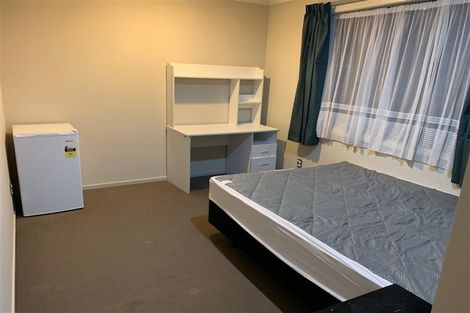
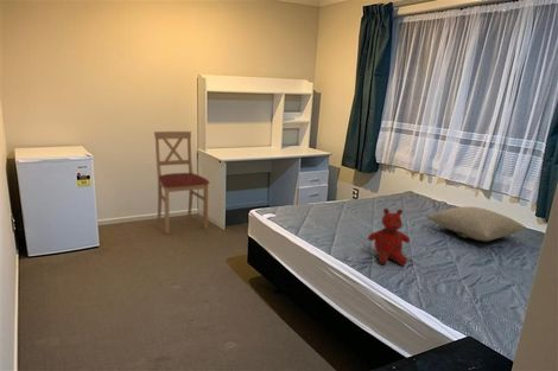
+ teddy bear [367,207,411,267]
+ chair [153,130,211,236]
+ pillow [425,205,527,242]
